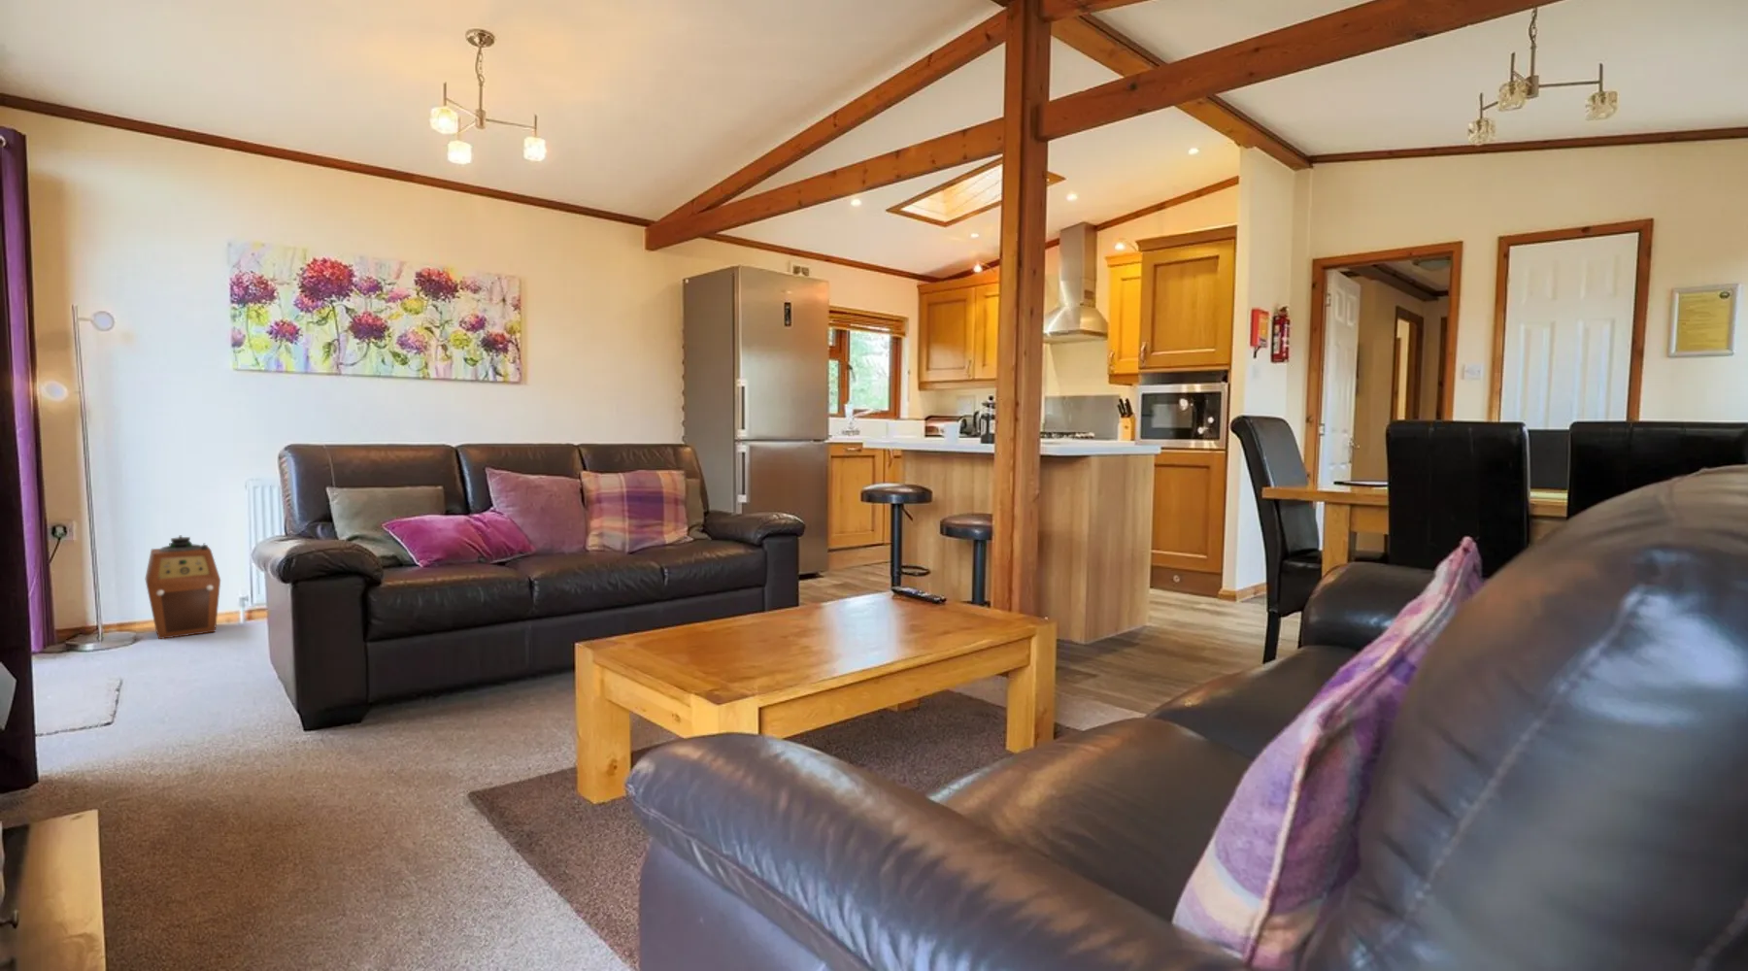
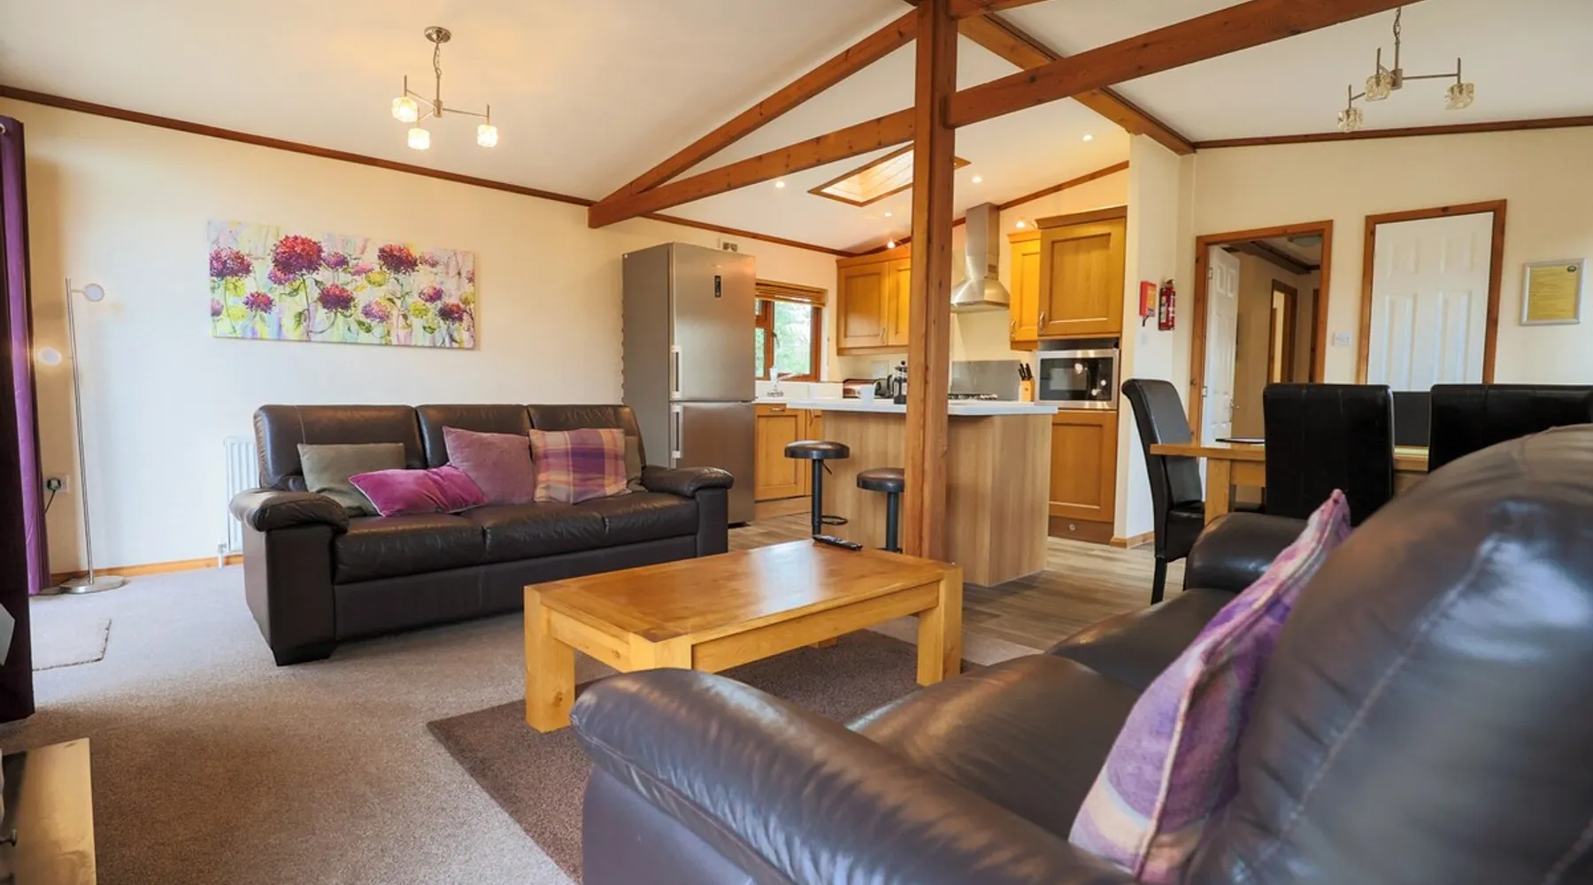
- speaker [145,535,221,640]
